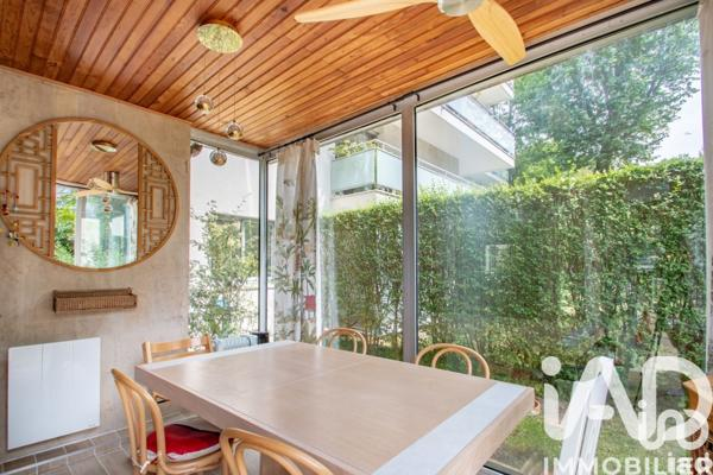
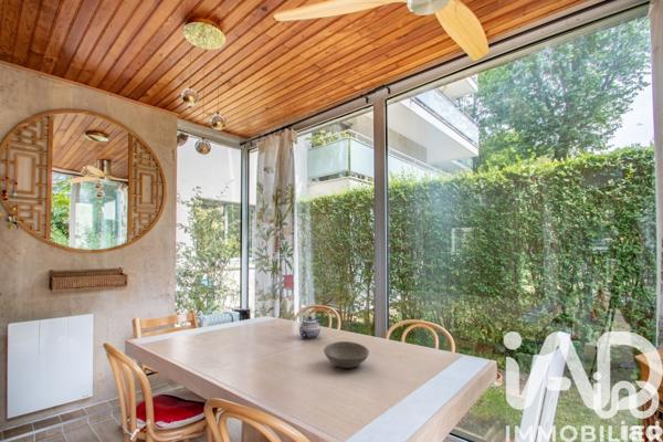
+ soup bowl [323,340,370,369]
+ teapot [298,315,322,340]
